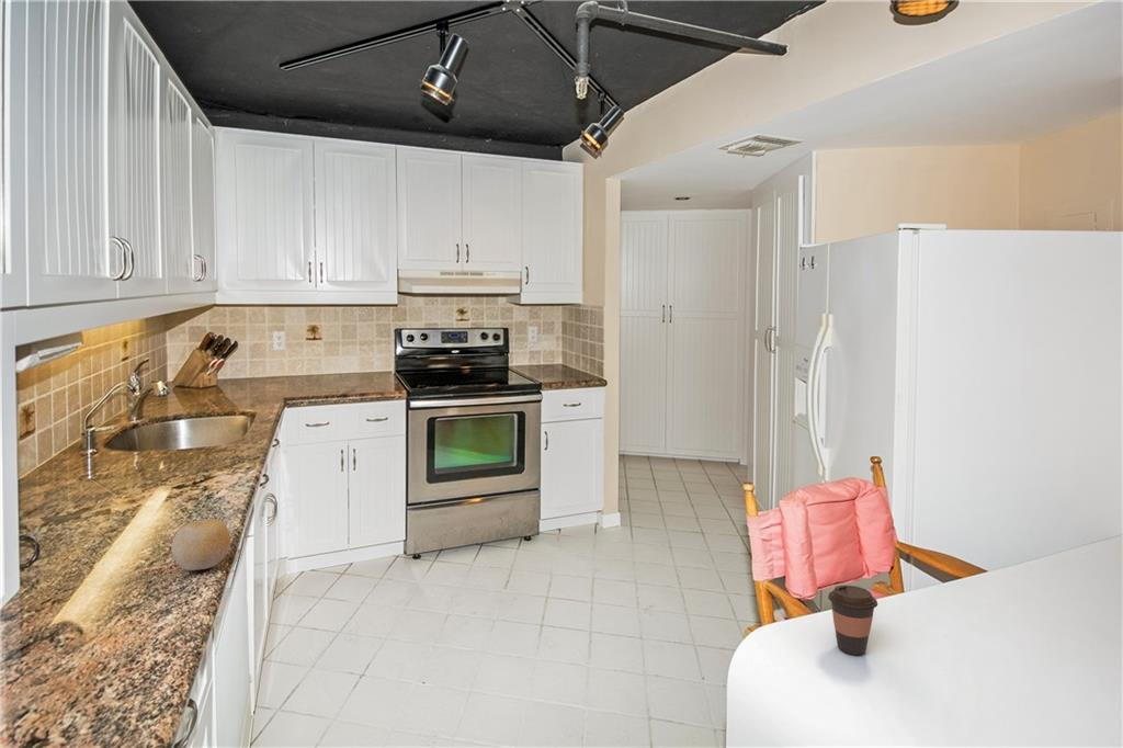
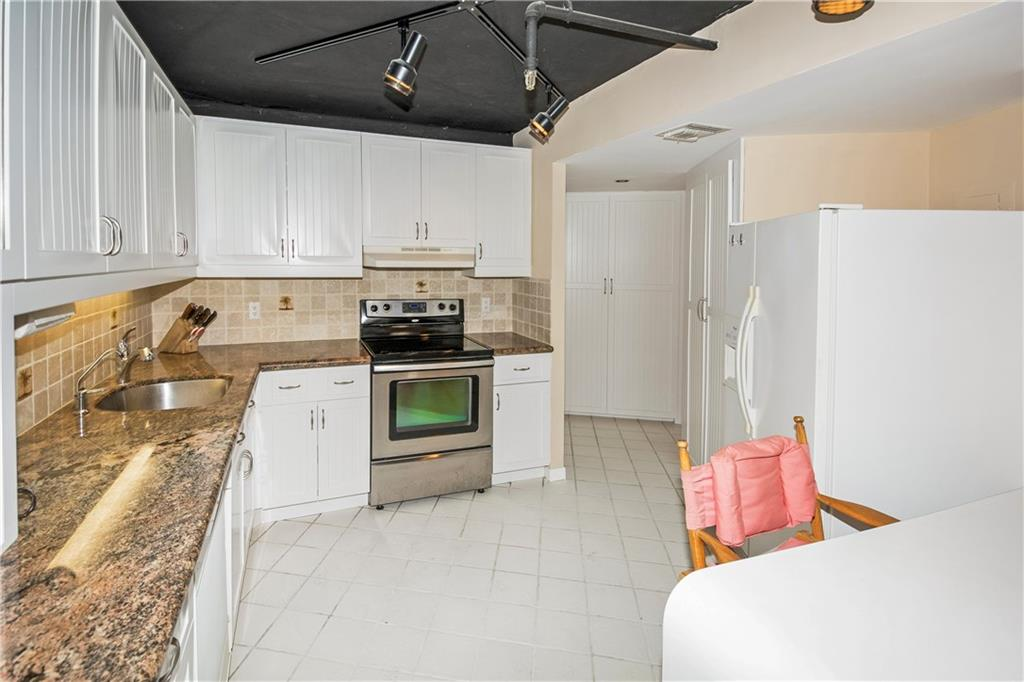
- coffee cup [827,585,878,656]
- fruit [170,518,232,571]
